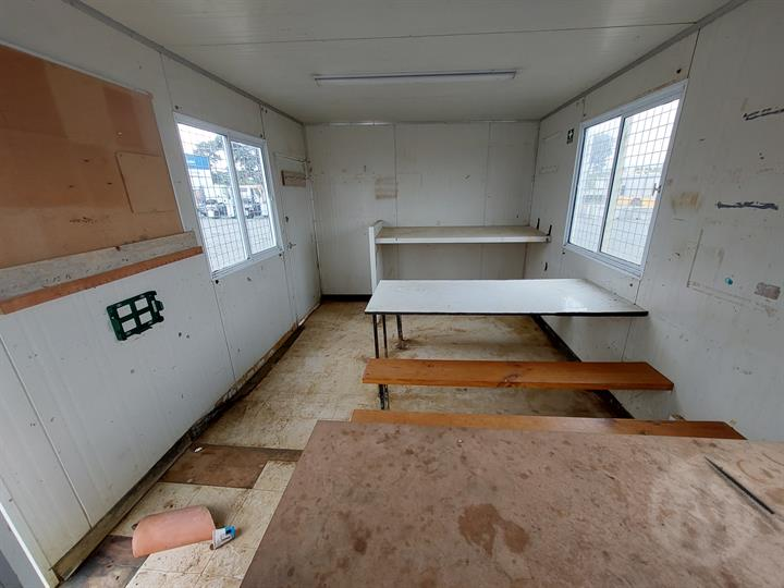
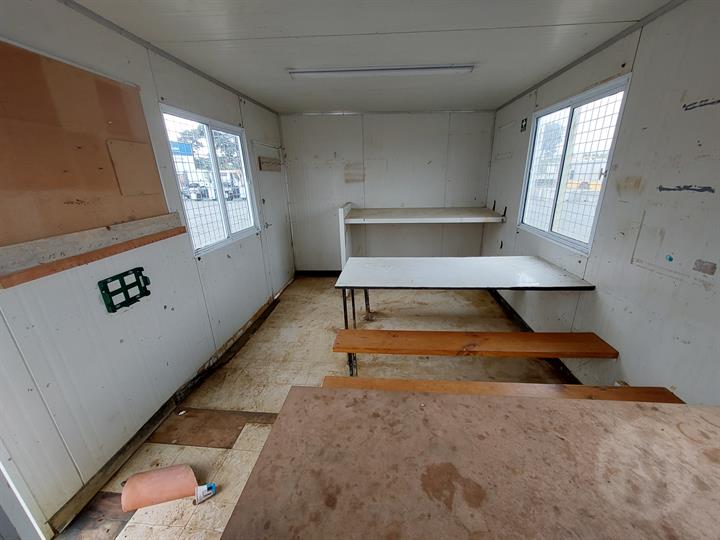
- pen [701,454,776,516]
